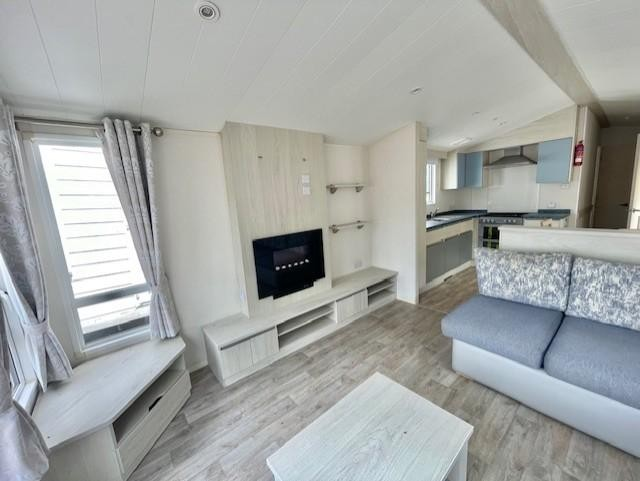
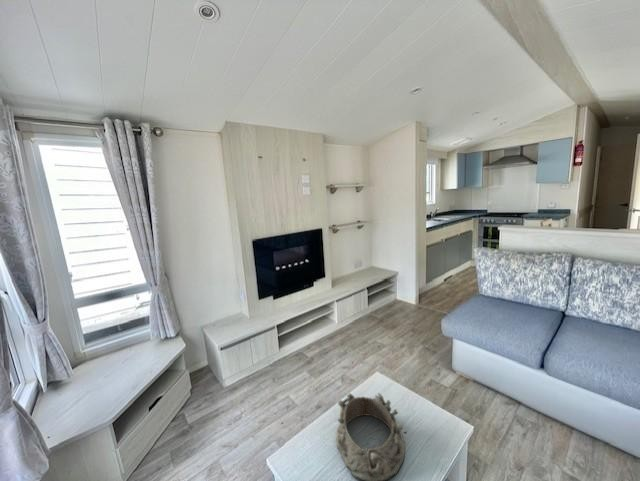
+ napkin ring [335,392,406,481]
